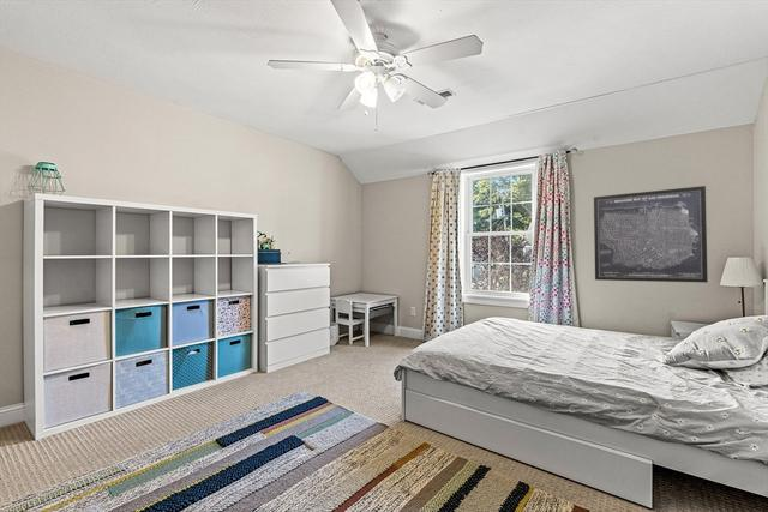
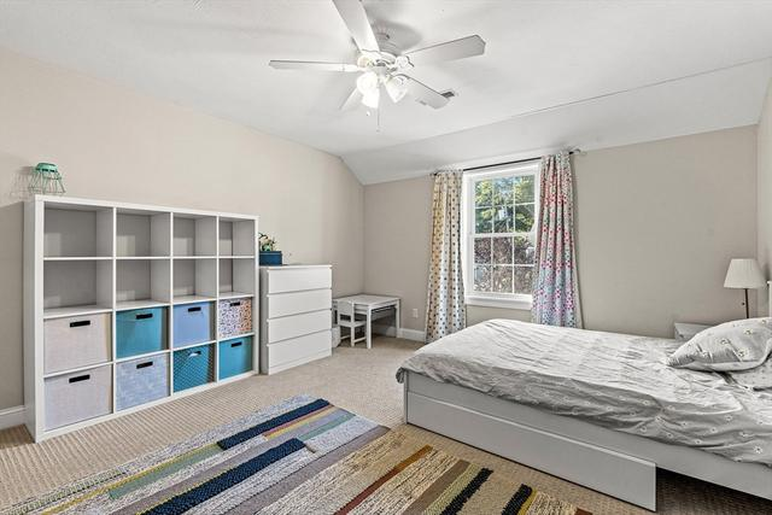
- wall art [593,185,709,283]
